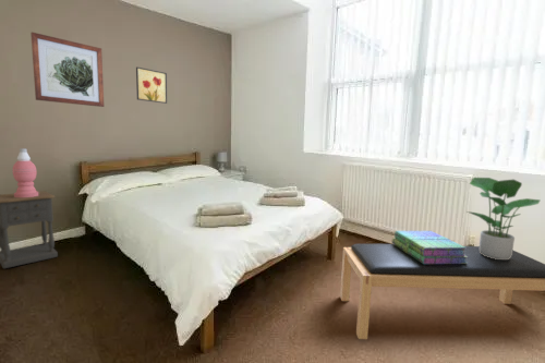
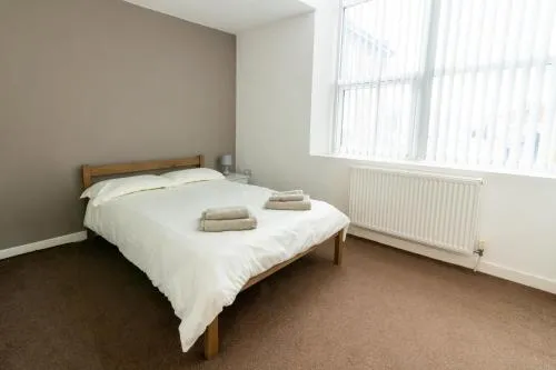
- wall art [135,66,168,105]
- potted plant [467,177,542,259]
- stack of books [391,230,468,264]
- nightstand [0,190,59,269]
- wall art [29,32,105,108]
- table lamp [11,147,39,197]
- bench [339,243,545,340]
